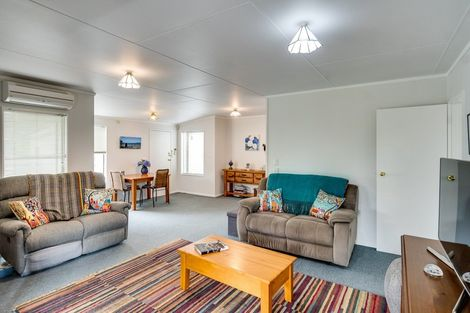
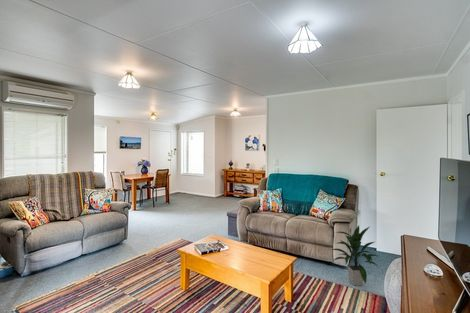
+ indoor plant [329,225,379,287]
